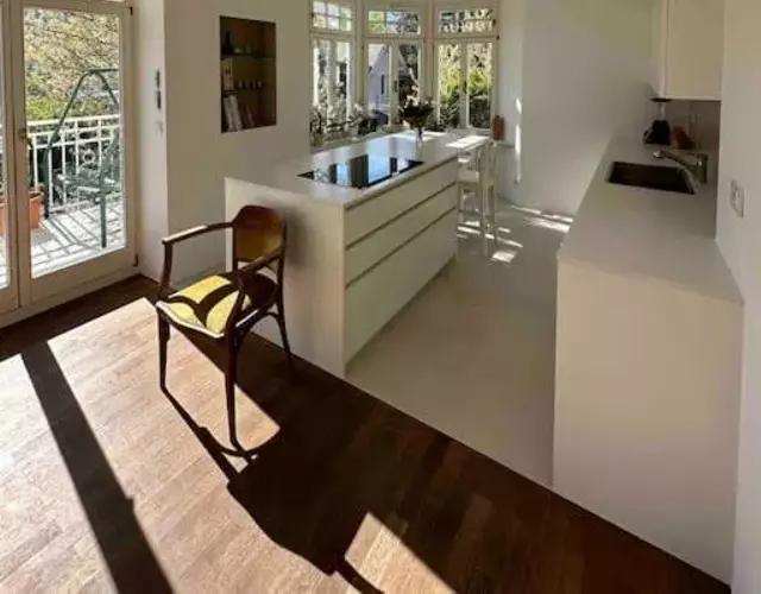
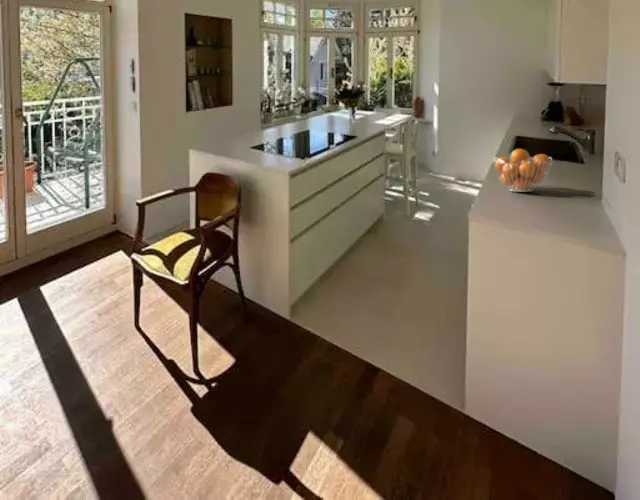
+ fruit basket [492,148,553,193]
